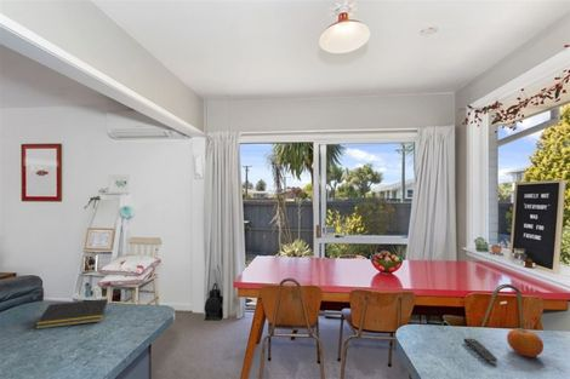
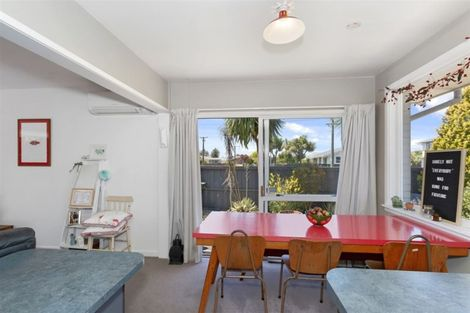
- remote control [463,338,498,366]
- notepad [34,298,109,331]
- fruit [506,327,545,358]
